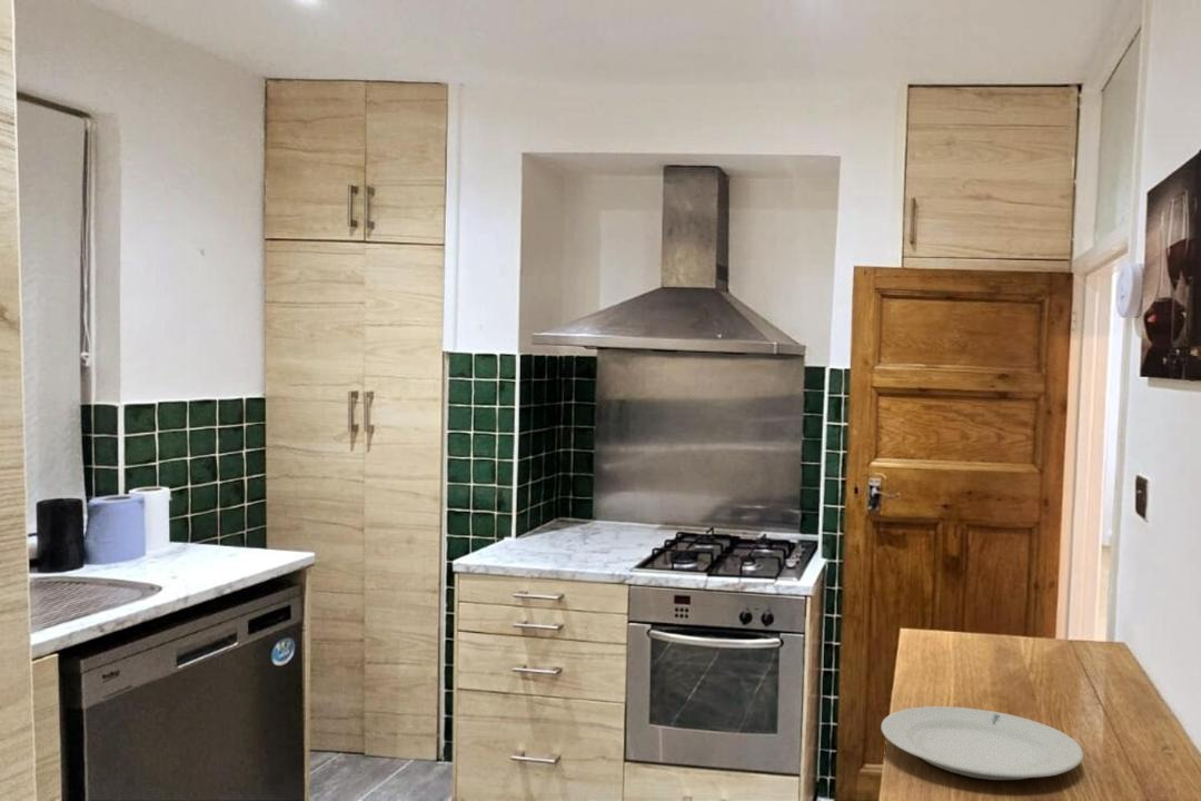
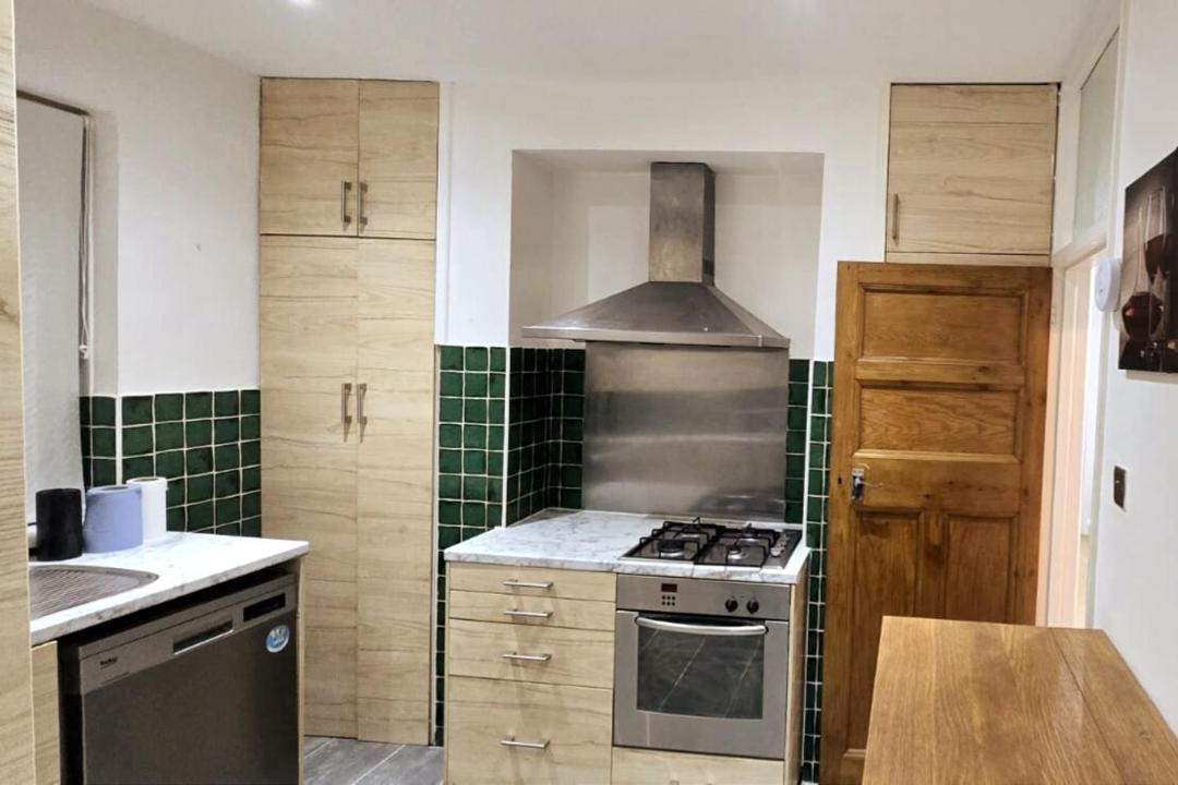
- chinaware [880,705,1084,781]
